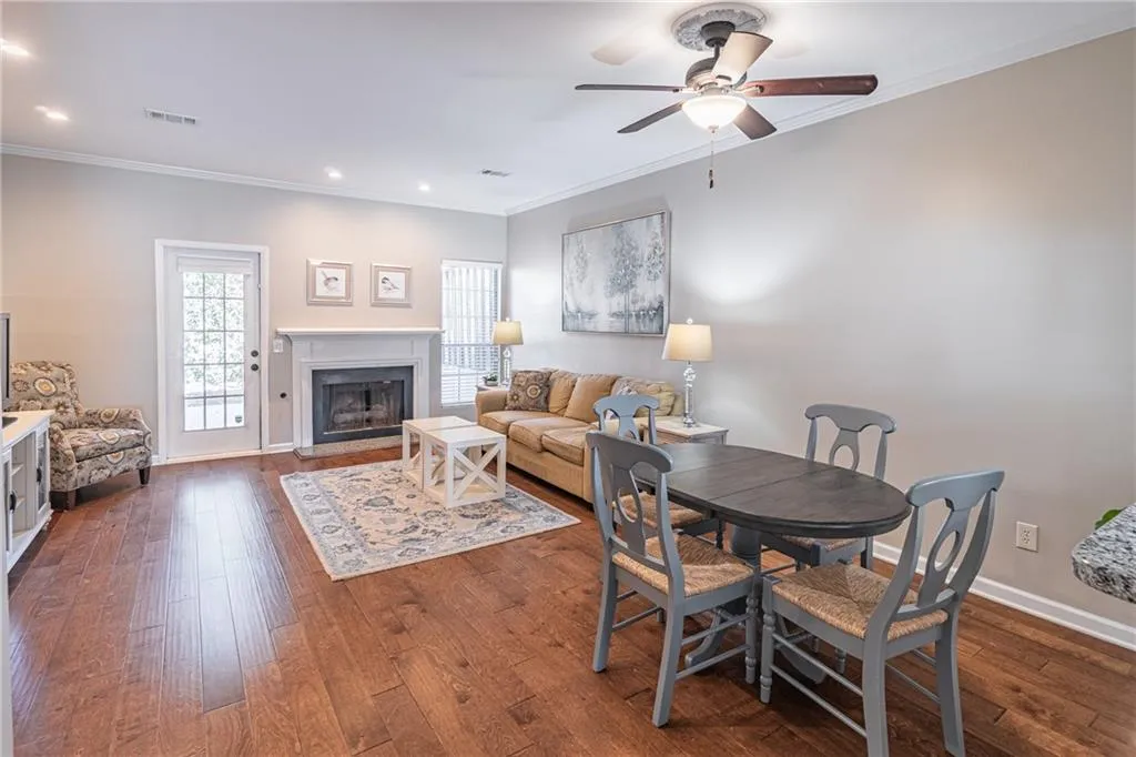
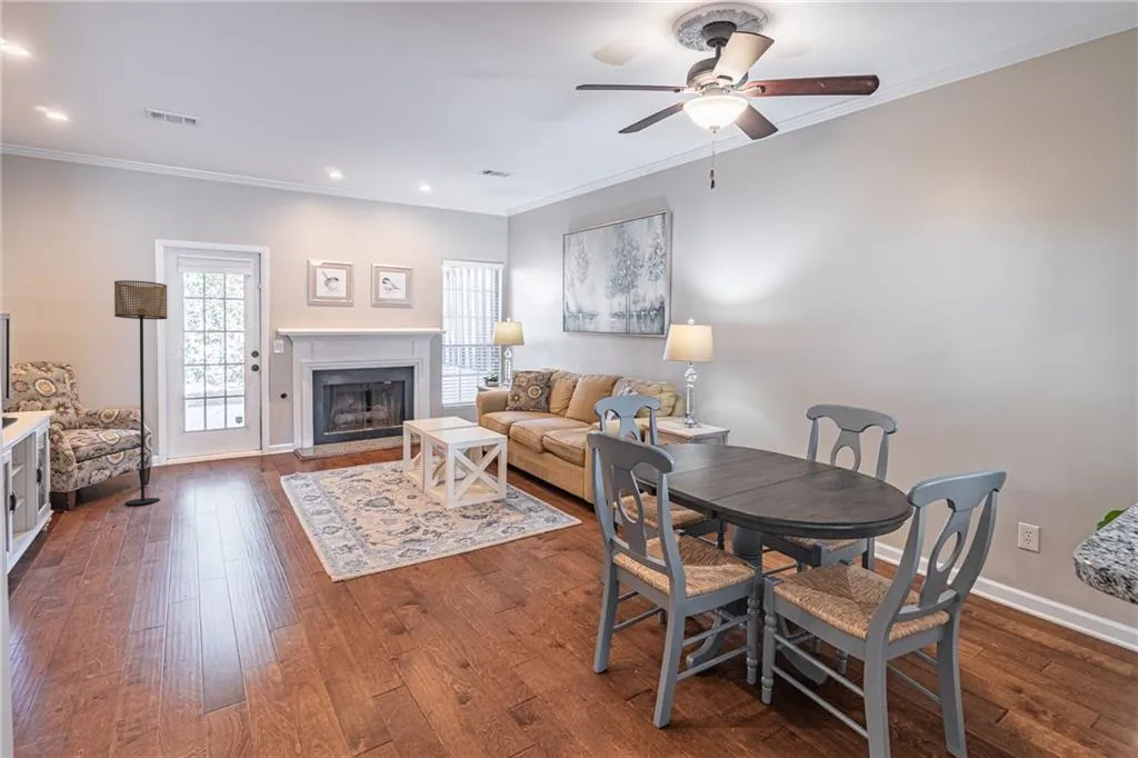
+ floor lamp [113,279,168,506]
